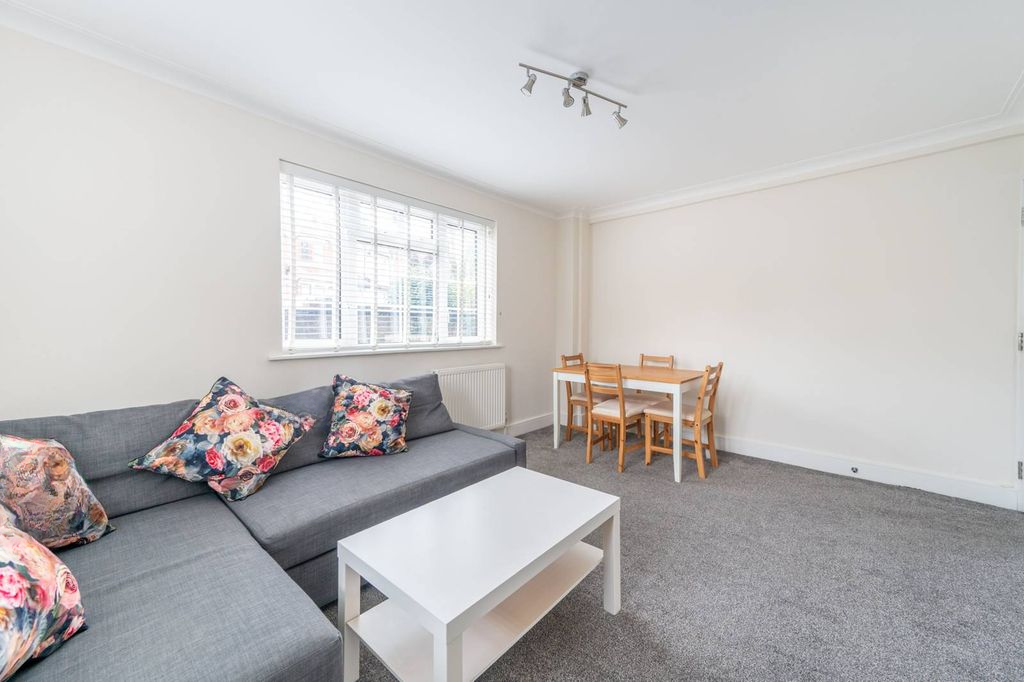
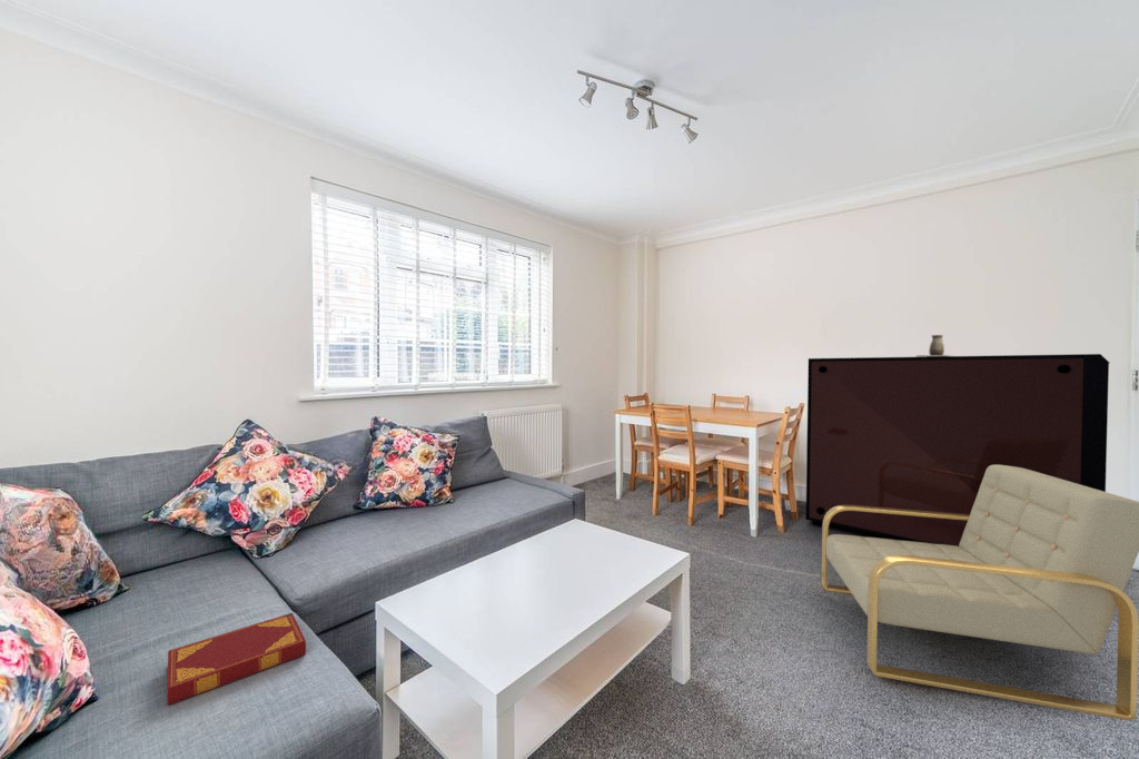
+ storage cabinet [804,353,1110,546]
+ decorative vase [915,334,953,357]
+ hardback book [166,612,307,706]
+ armchair [821,465,1139,721]
